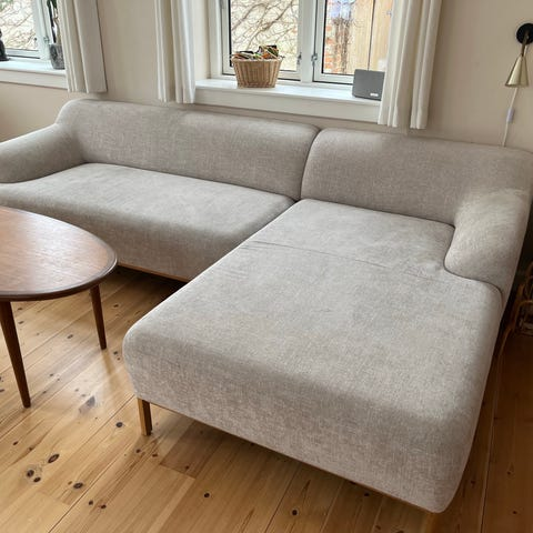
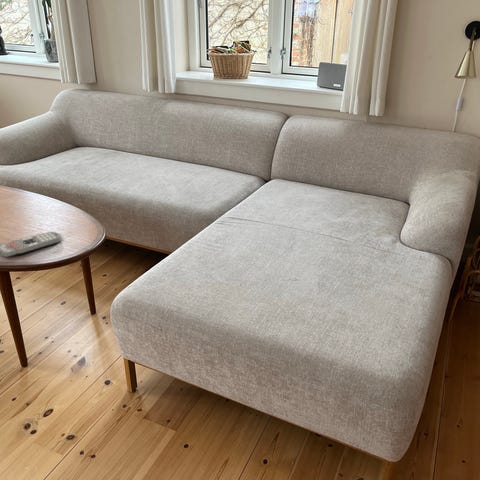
+ remote control [0,231,63,259]
